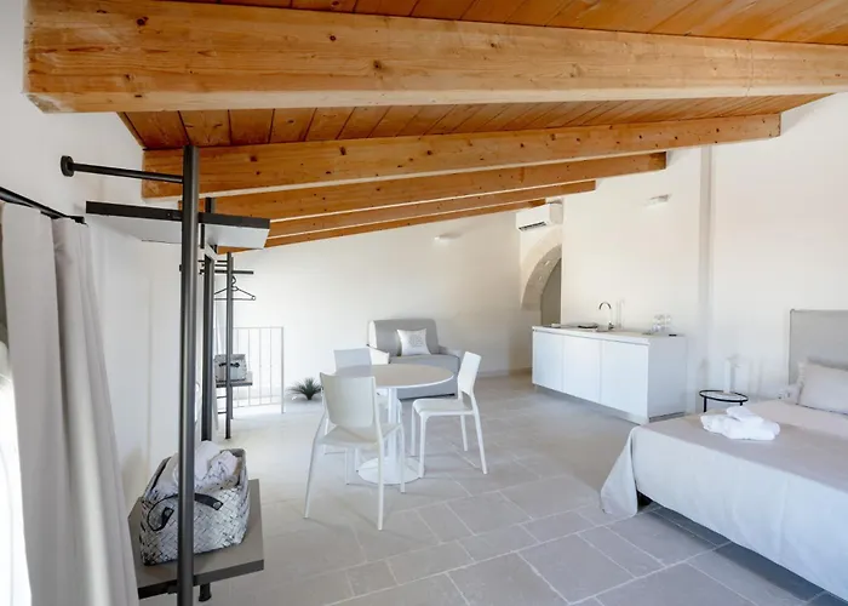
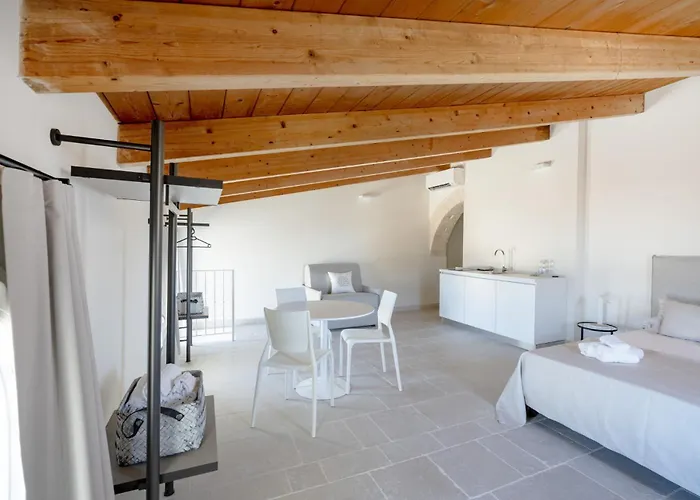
- indoor plant [286,377,322,401]
